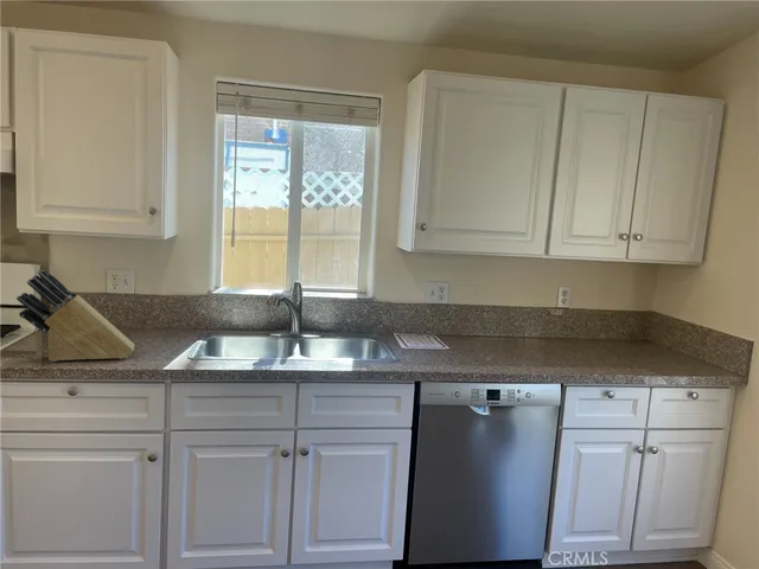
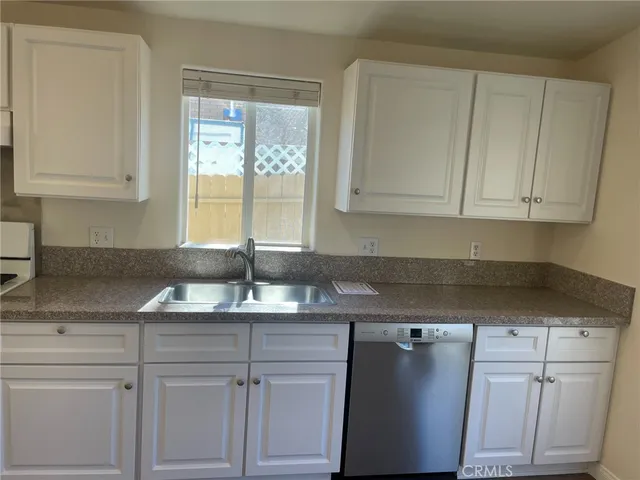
- knife block [15,269,135,363]
